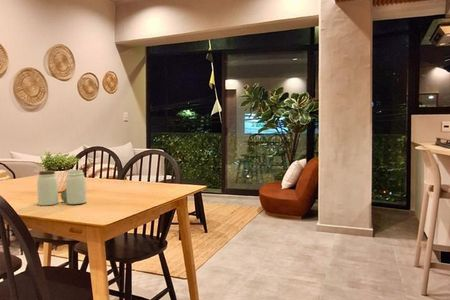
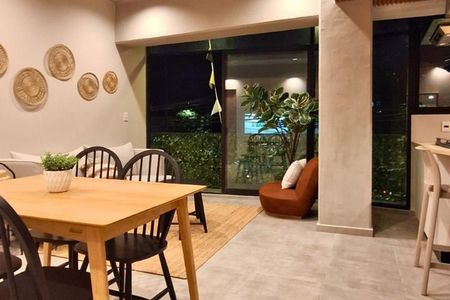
- jar [36,169,87,206]
